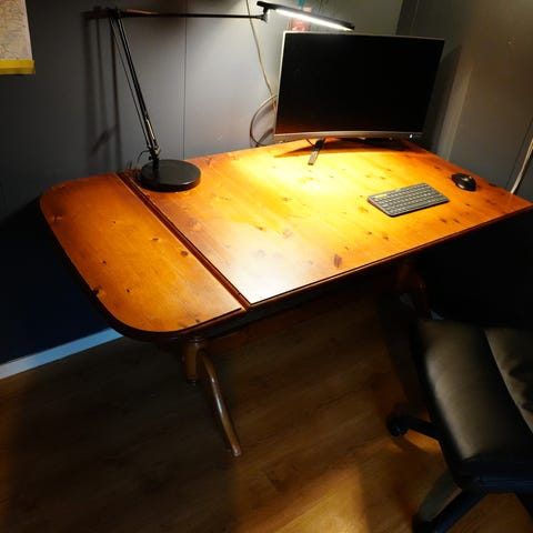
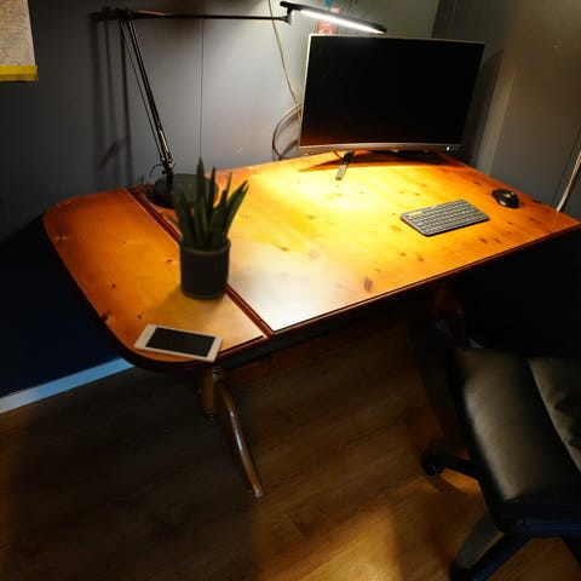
+ cell phone [133,323,224,363]
+ potted plant [165,155,251,300]
